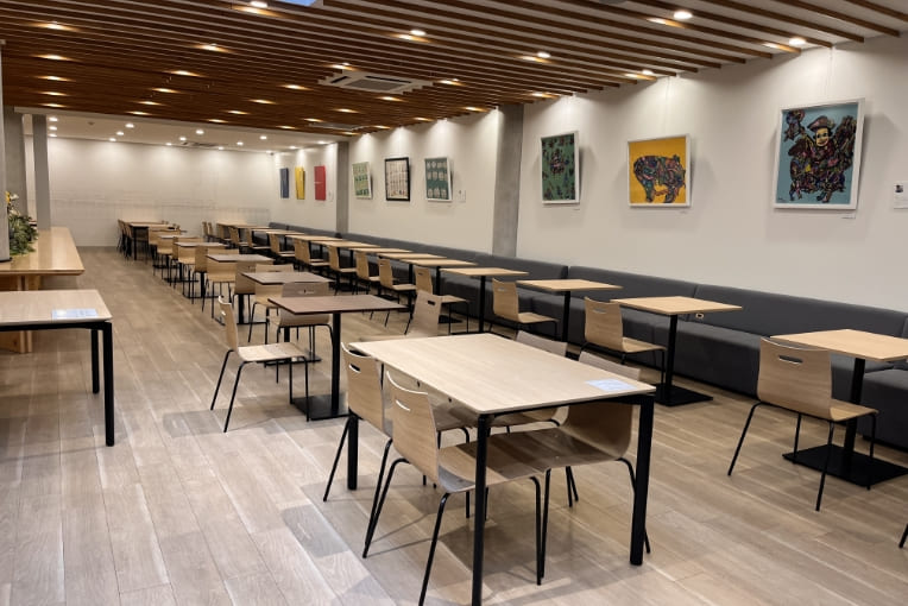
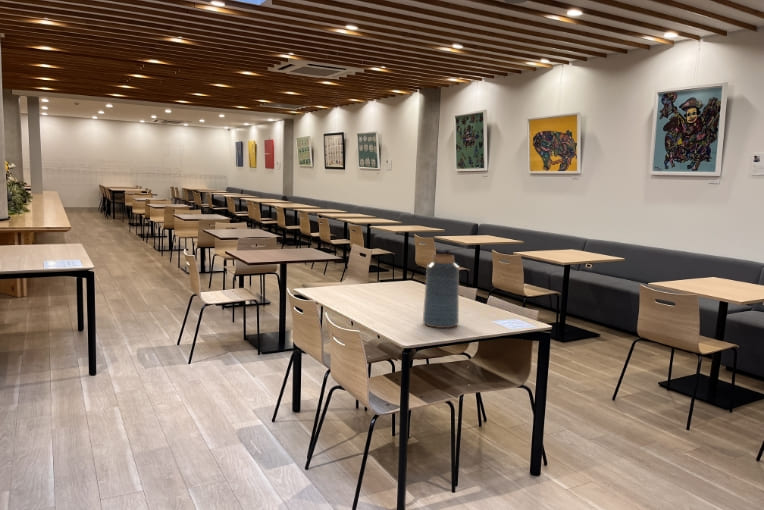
+ vase [422,253,460,329]
